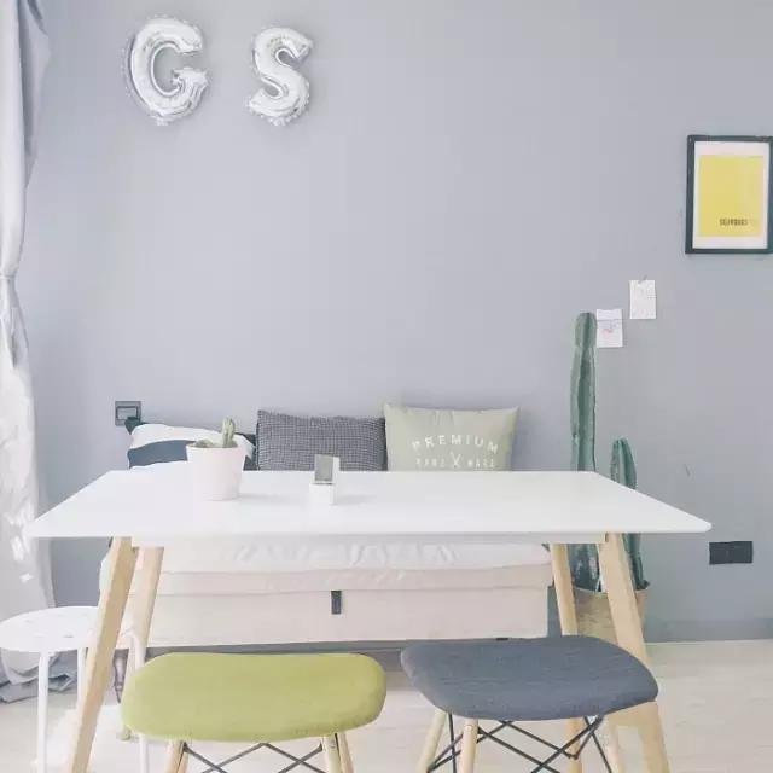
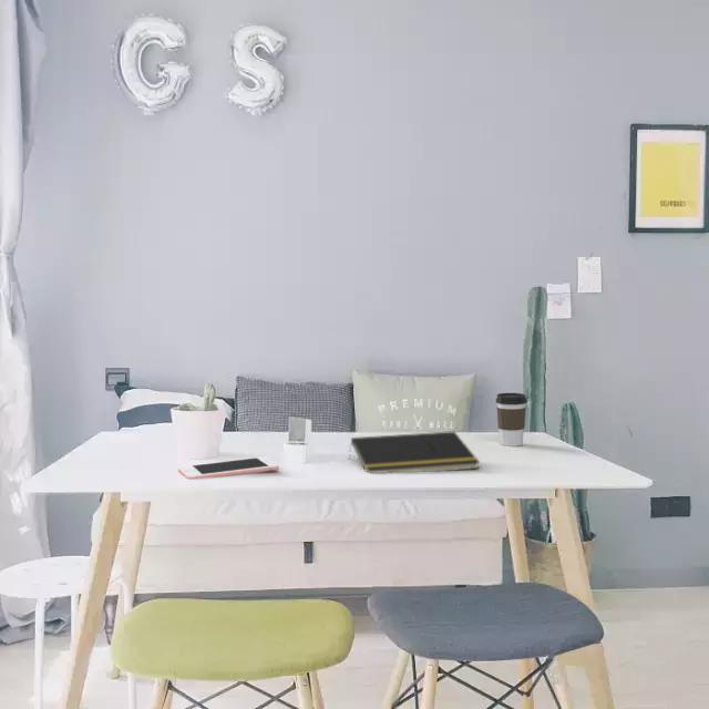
+ notepad [348,430,481,474]
+ cell phone [177,455,280,481]
+ coffee cup [495,392,528,448]
